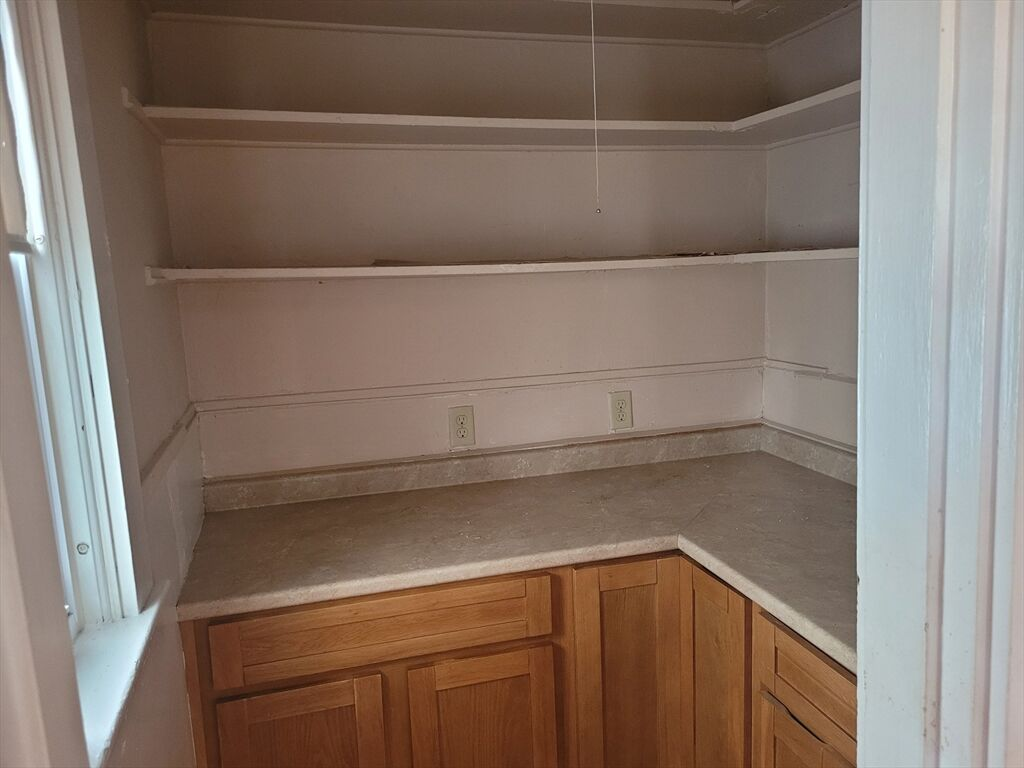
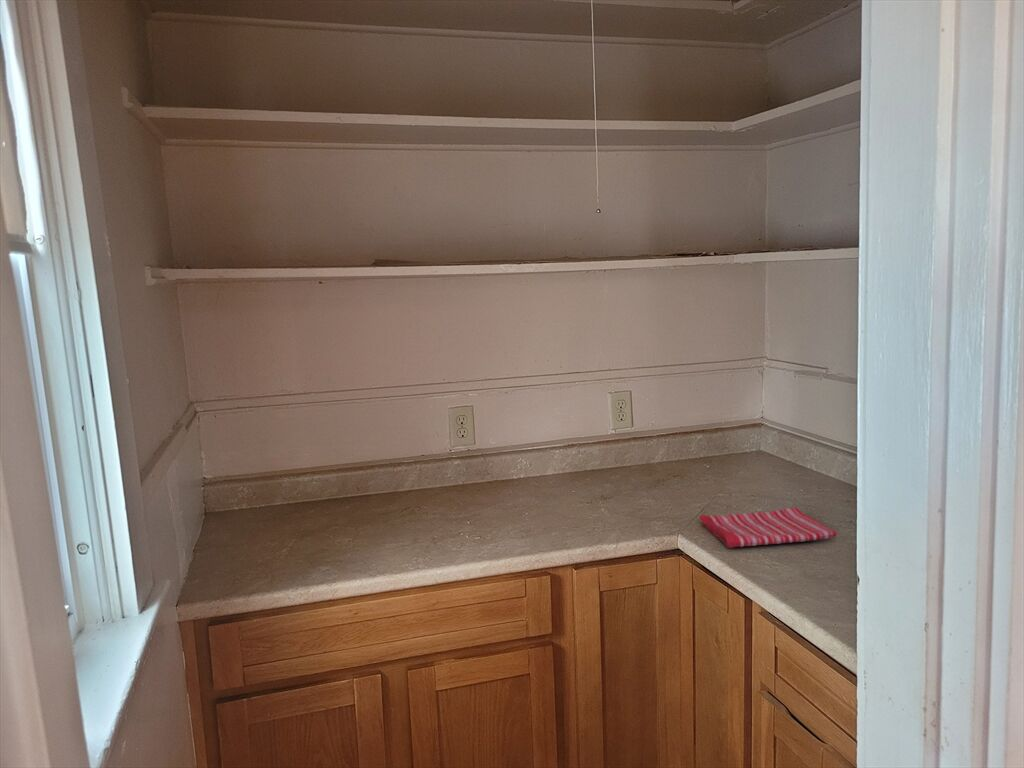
+ dish towel [698,506,838,549]
